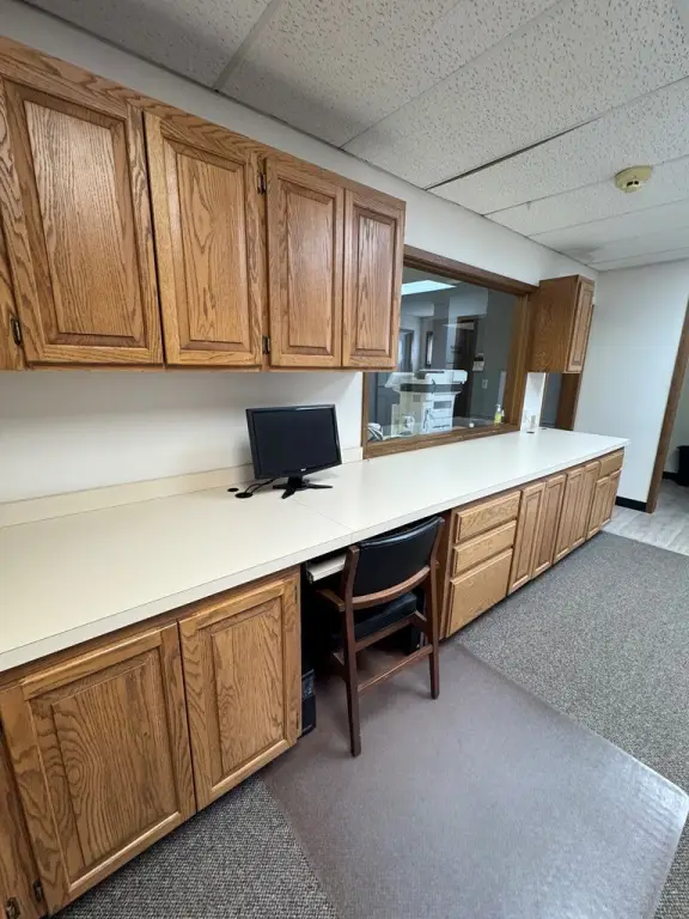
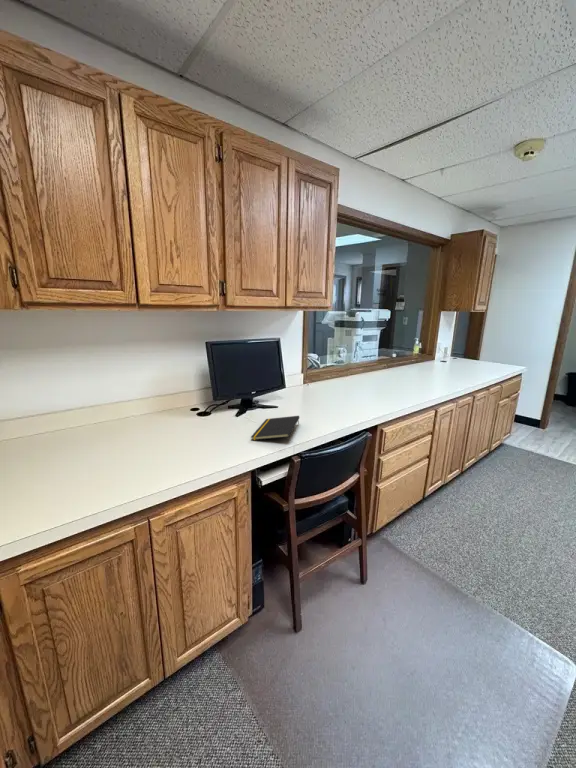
+ notepad [250,415,300,441]
